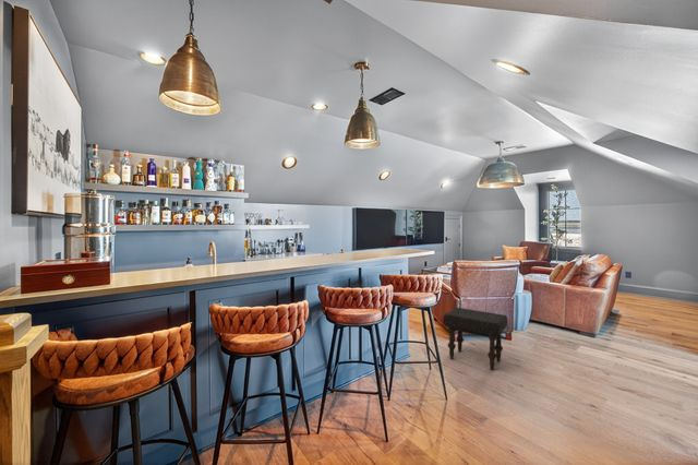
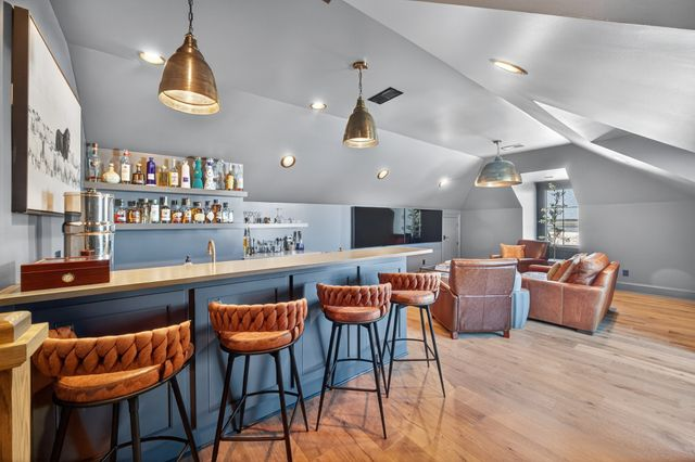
- ottoman [442,307,508,371]
